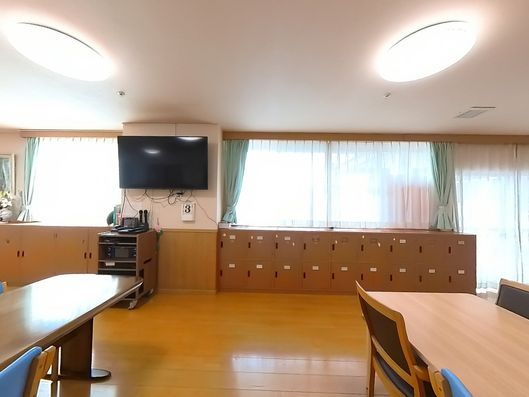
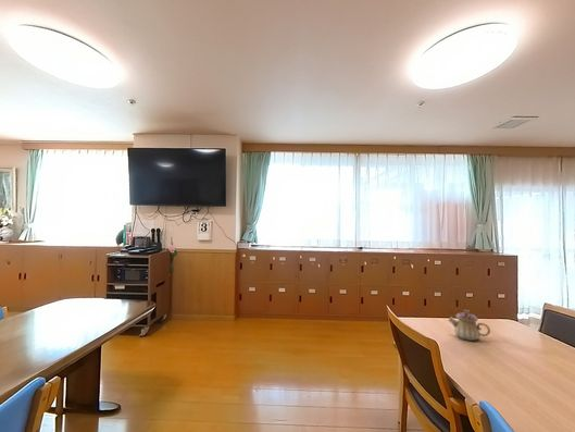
+ teapot [448,309,491,342]
